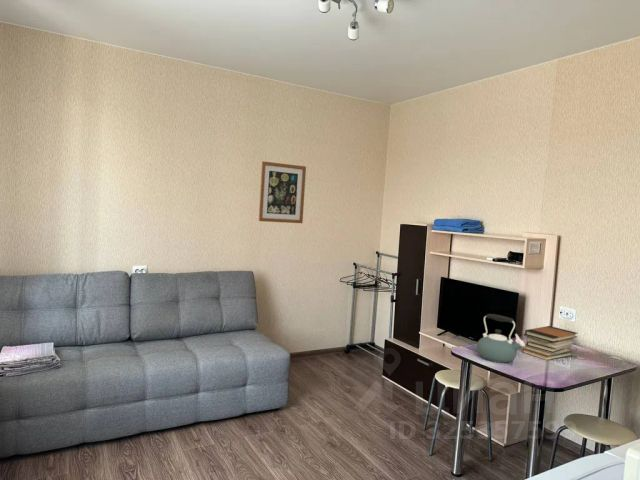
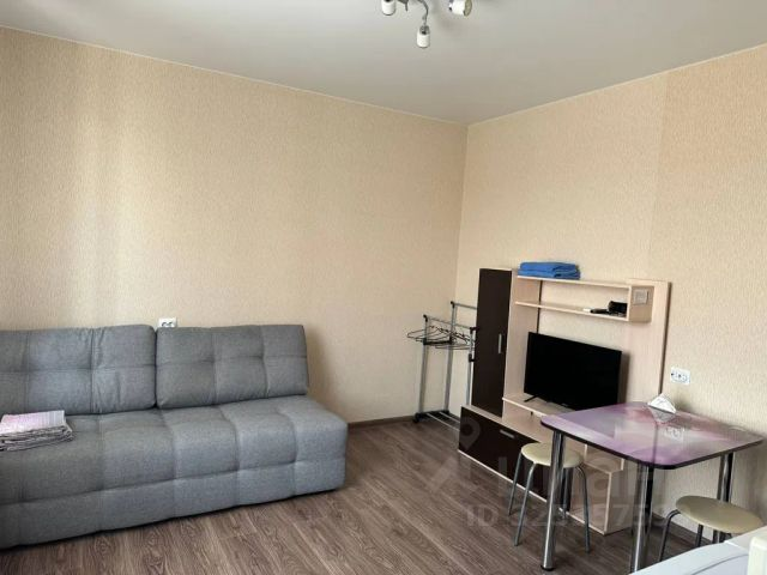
- book stack [521,325,578,362]
- kettle [476,313,526,364]
- wall art [258,160,307,224]
